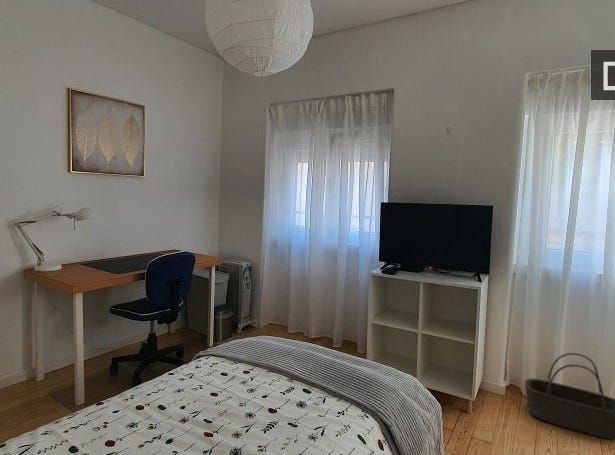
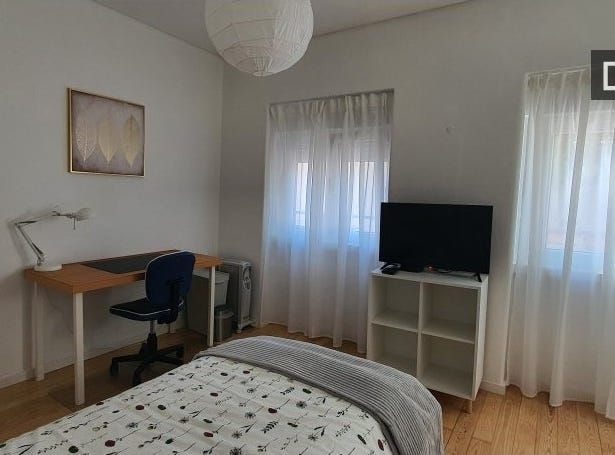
- basket [524,352,615,440]
